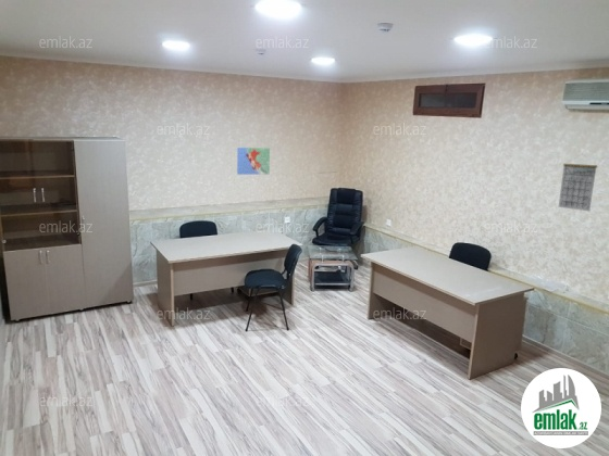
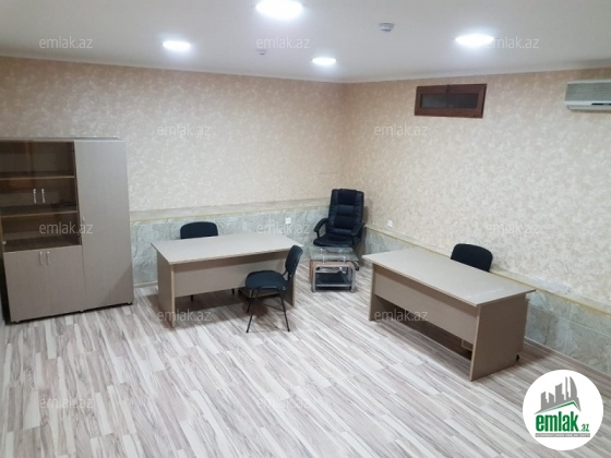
- calendar [558,153,598,212]
- map [236,147,271,176]
